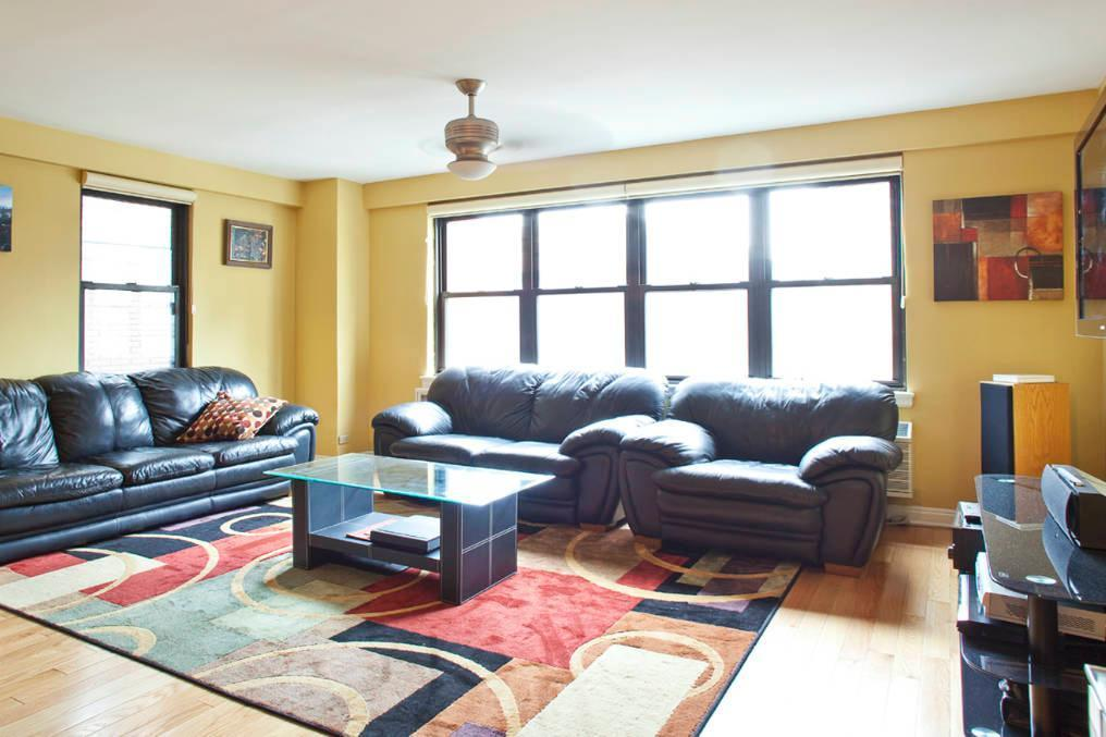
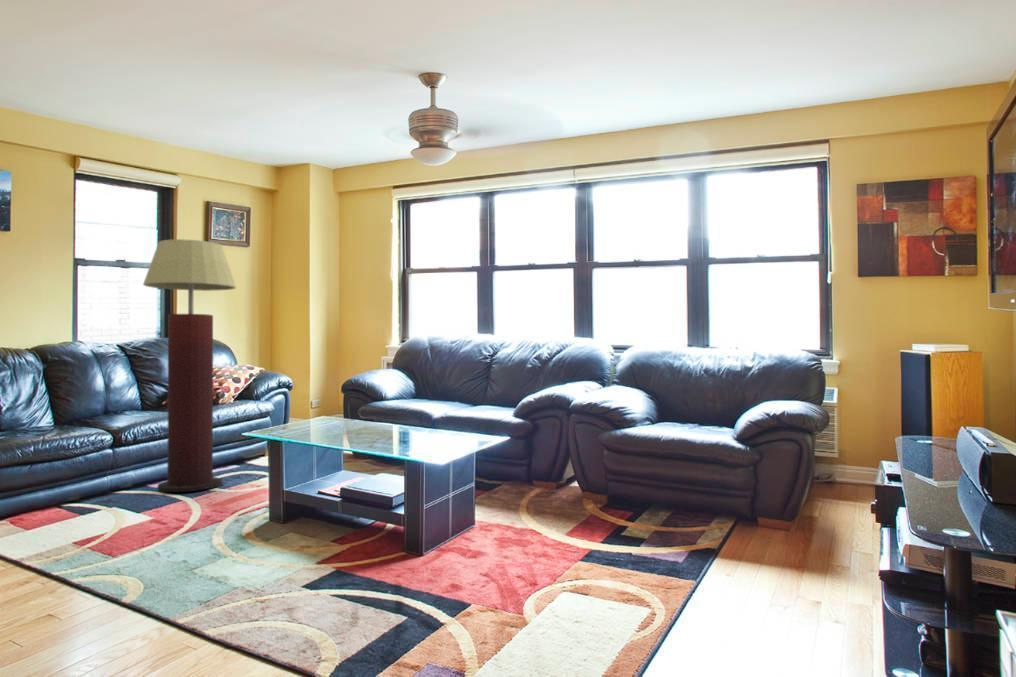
+ floor lamp [142,238,237,493]
